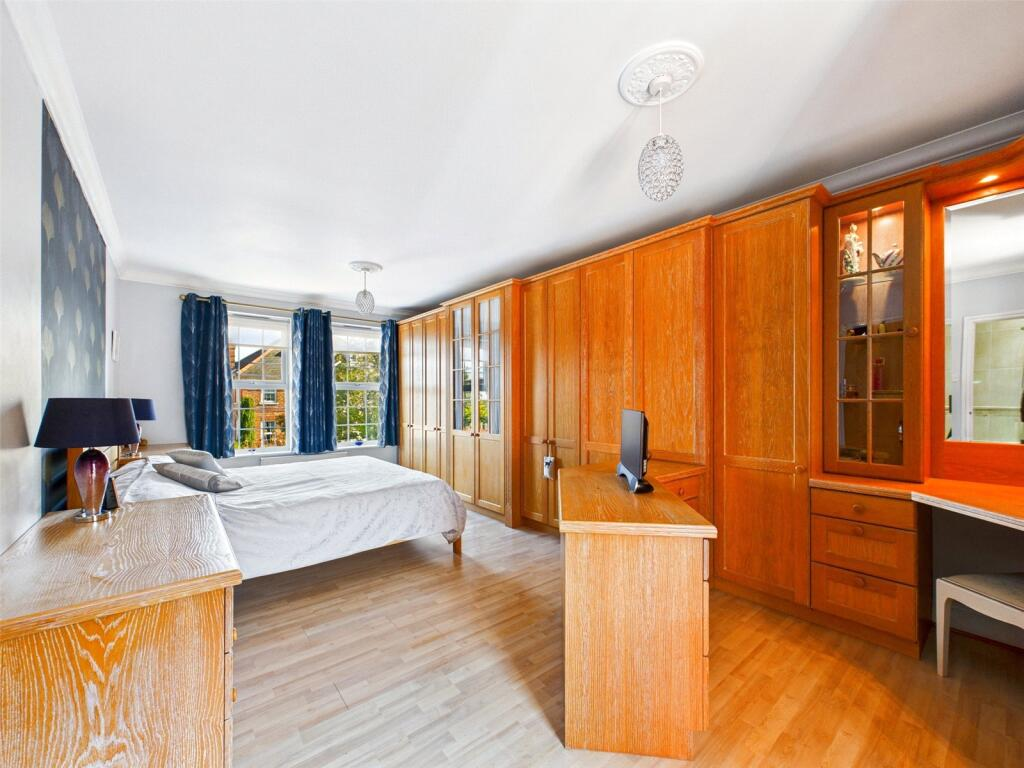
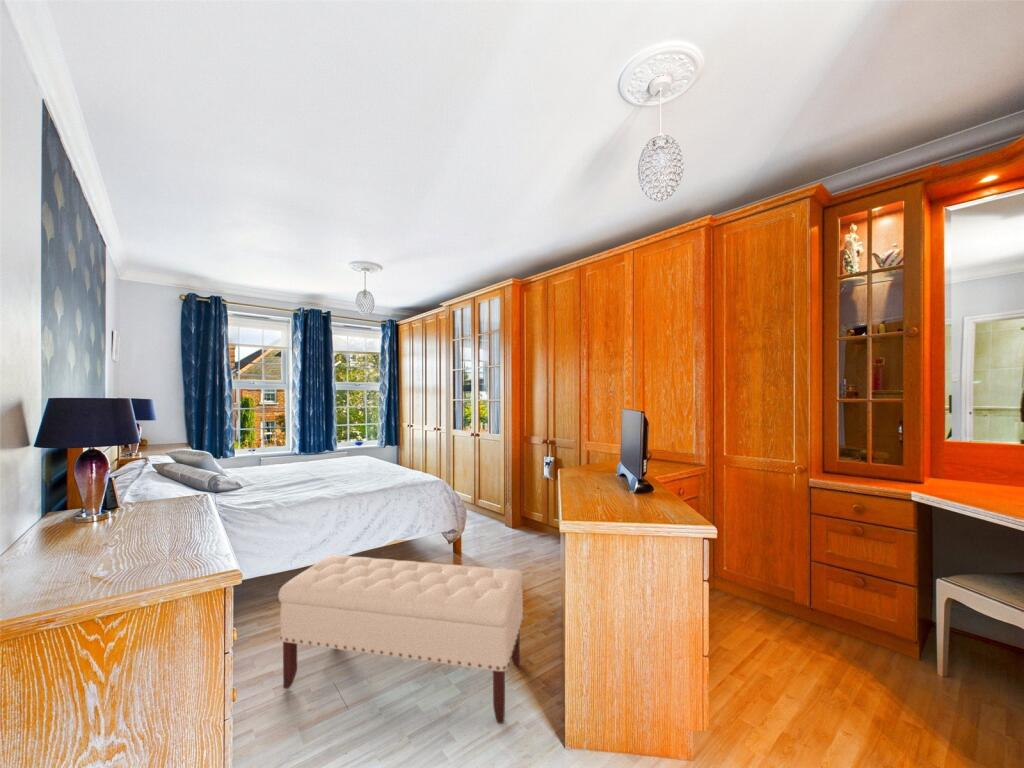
+ bench [277,554,525,725]
